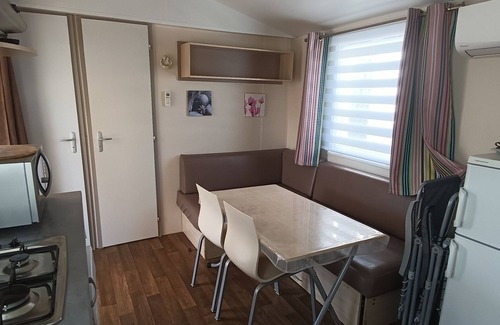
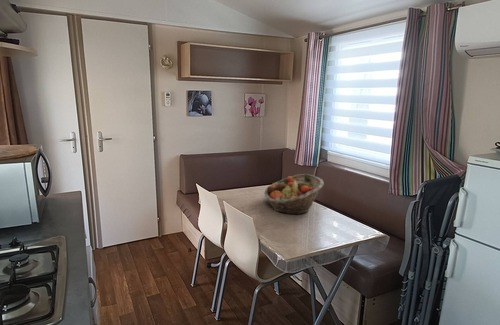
+ fruit basket [264,173,325,216]
